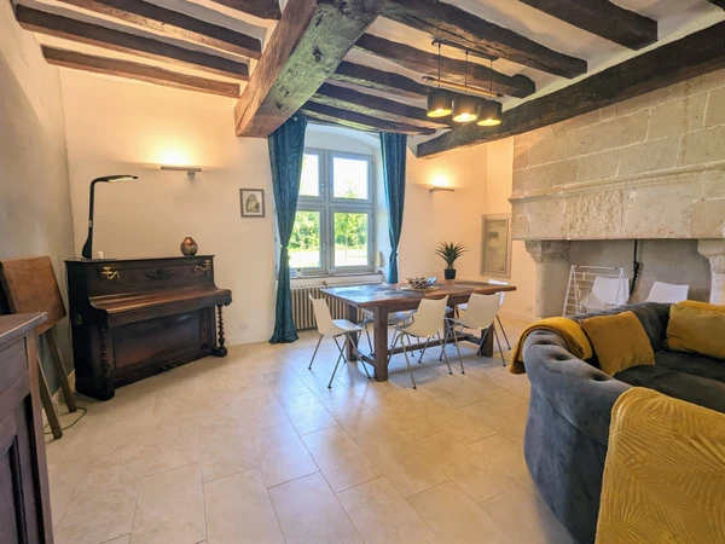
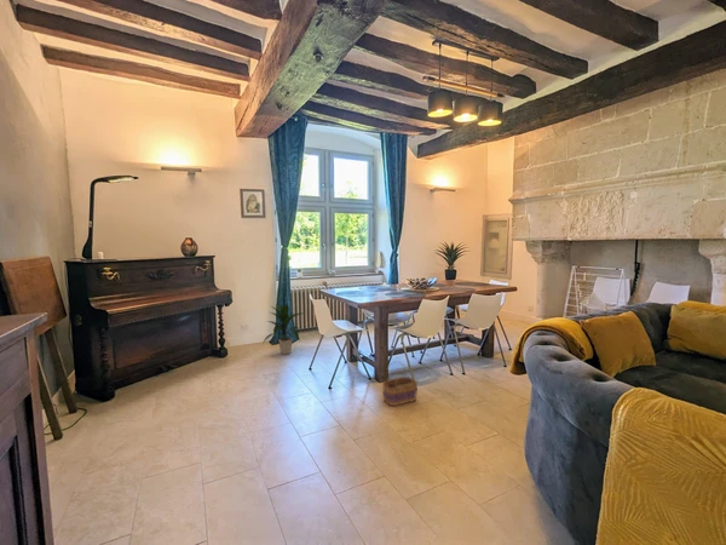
+ basket [381,360,419,407]
+ indoor plant [261,302,304,356]
